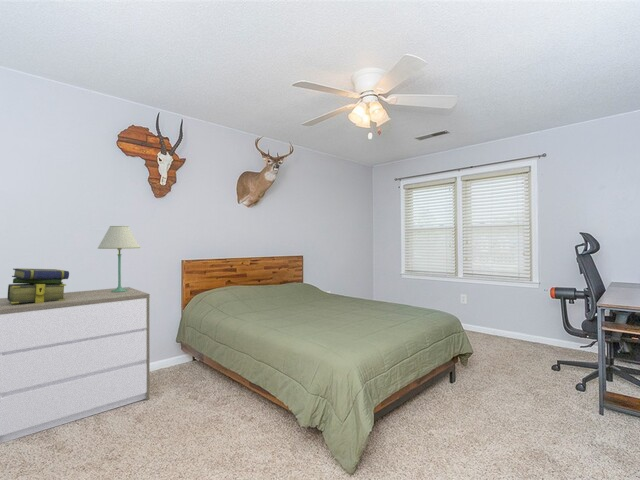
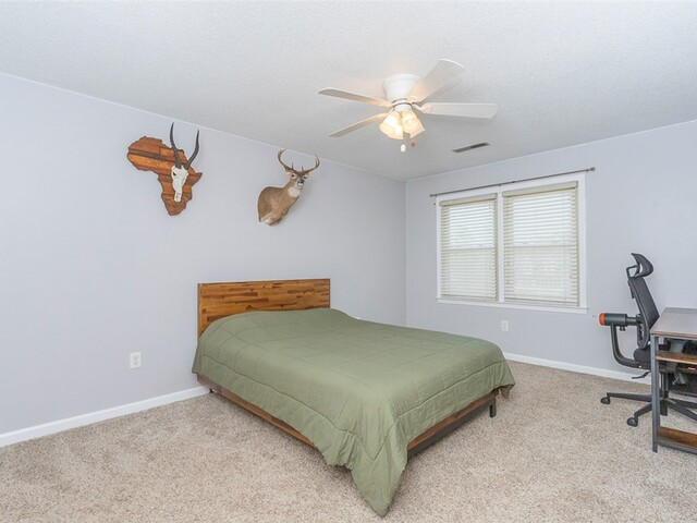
- table lamp [97,225,141,292]
- dresser [0,286,151,444]
- stack of books [6,267,70,303]
